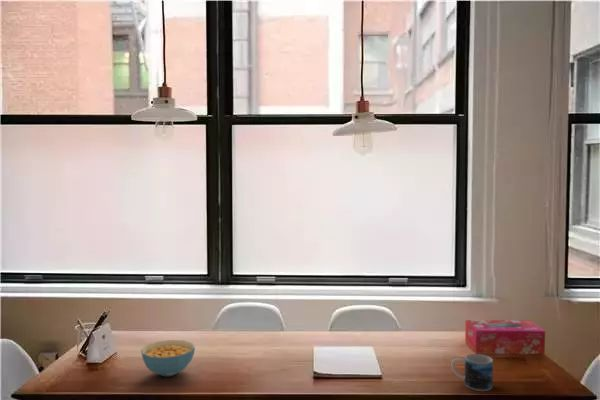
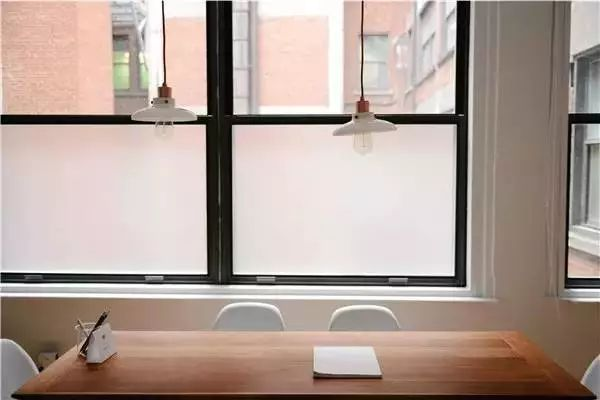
- cereal bowl [140,339,196,377]
- tissue box [464,319,546,355]
- mug [450,353,494,392]
